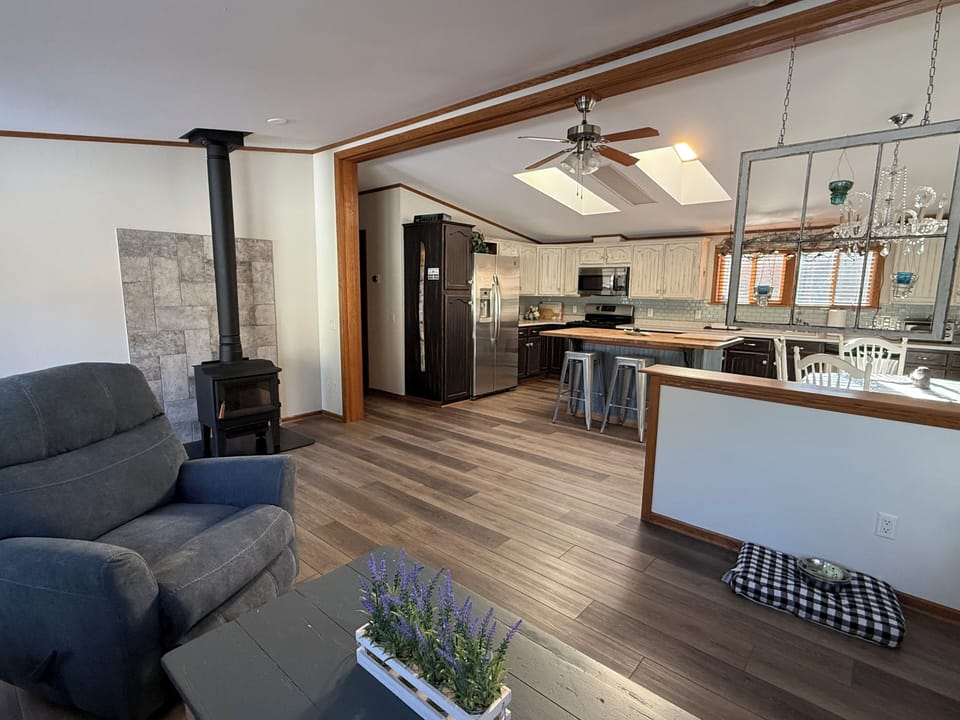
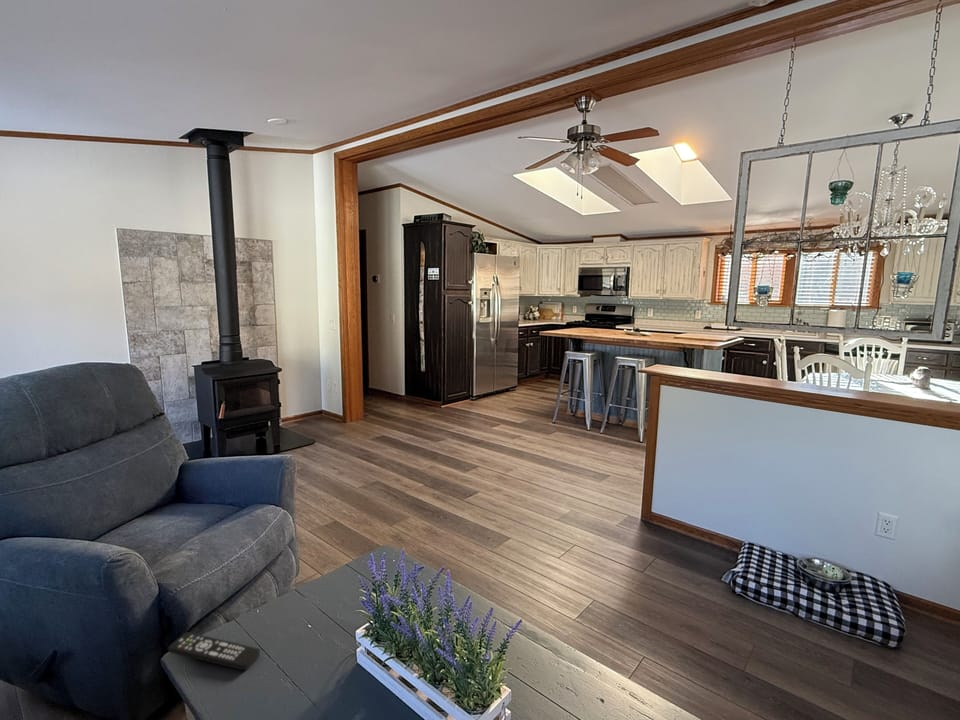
+ remote control [167,632,261,671]
